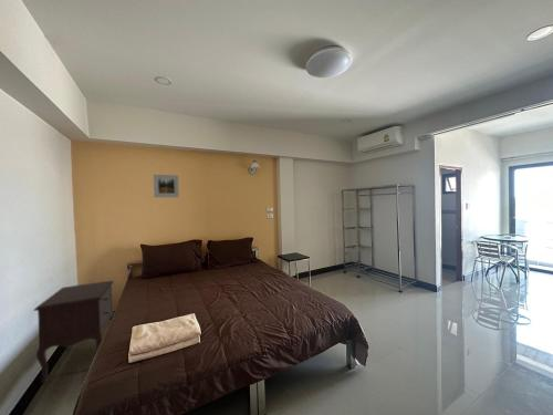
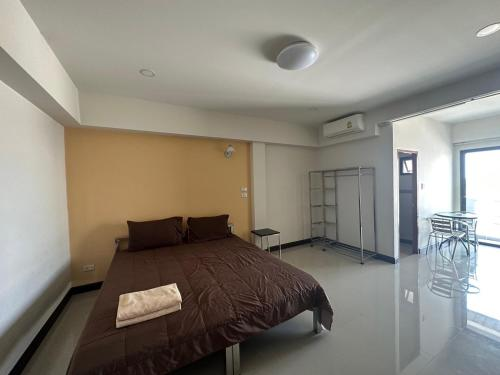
- nightstand [33,280,115,384]
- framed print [153,174,180,198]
